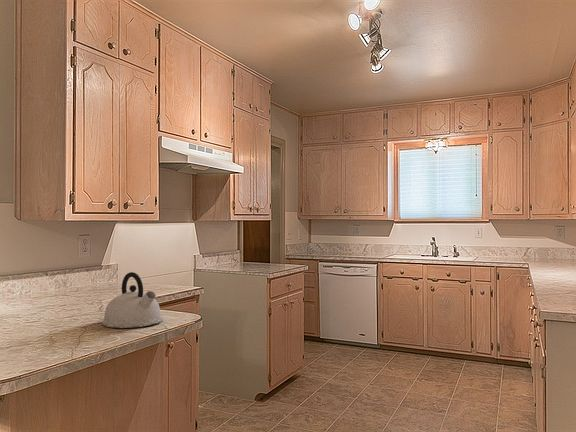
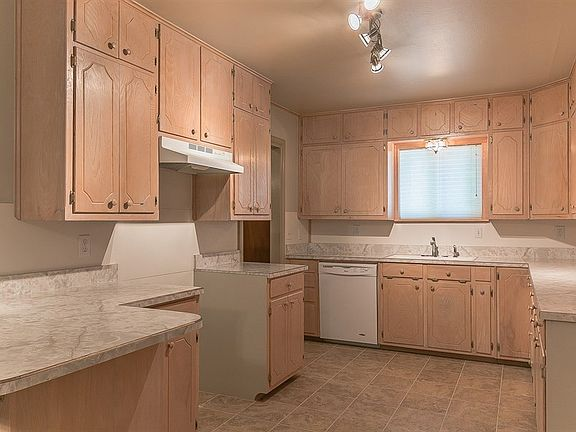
- kettle [101,271,163,329]
